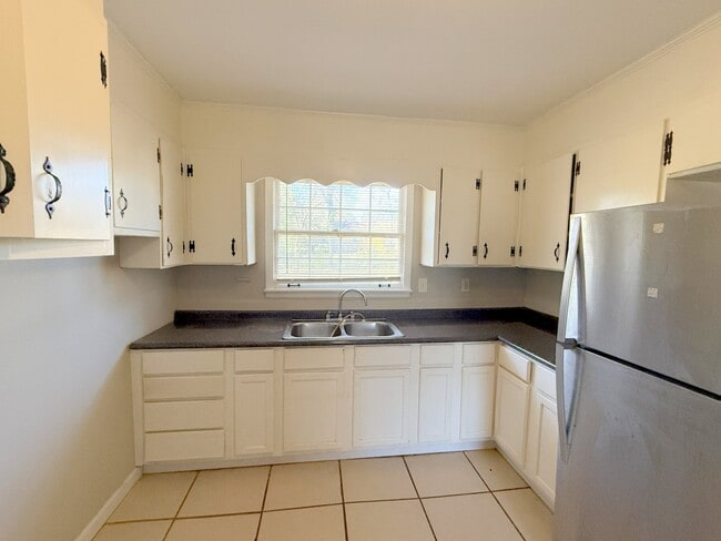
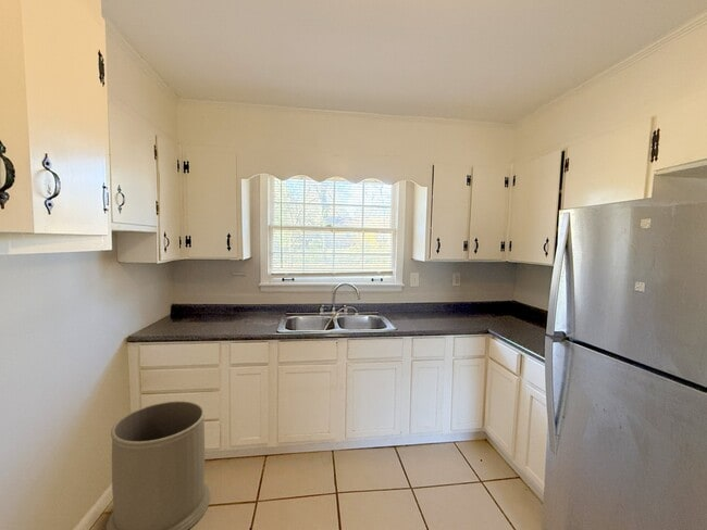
+ trash can [106,400,211,530]
